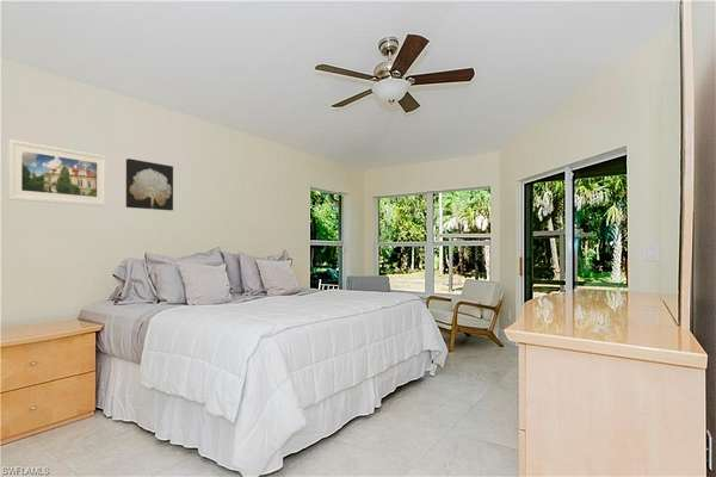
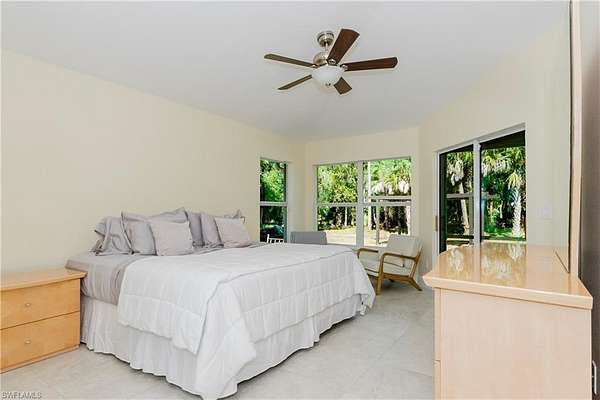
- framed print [7,138,107,207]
- wall art [125,157,174,211]
